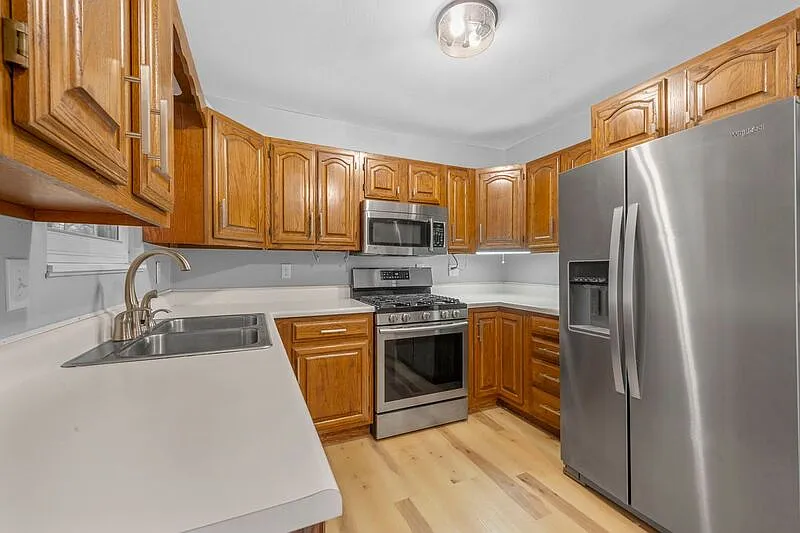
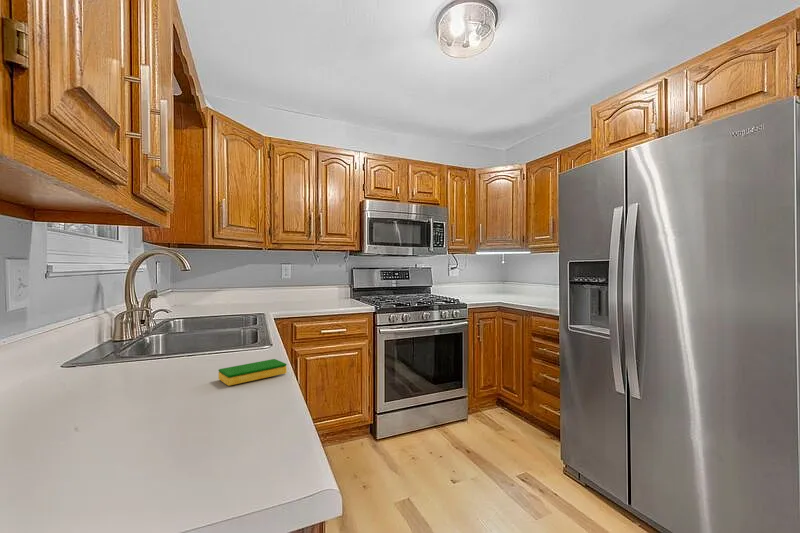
+ dish sponge [218,358,288,387]
